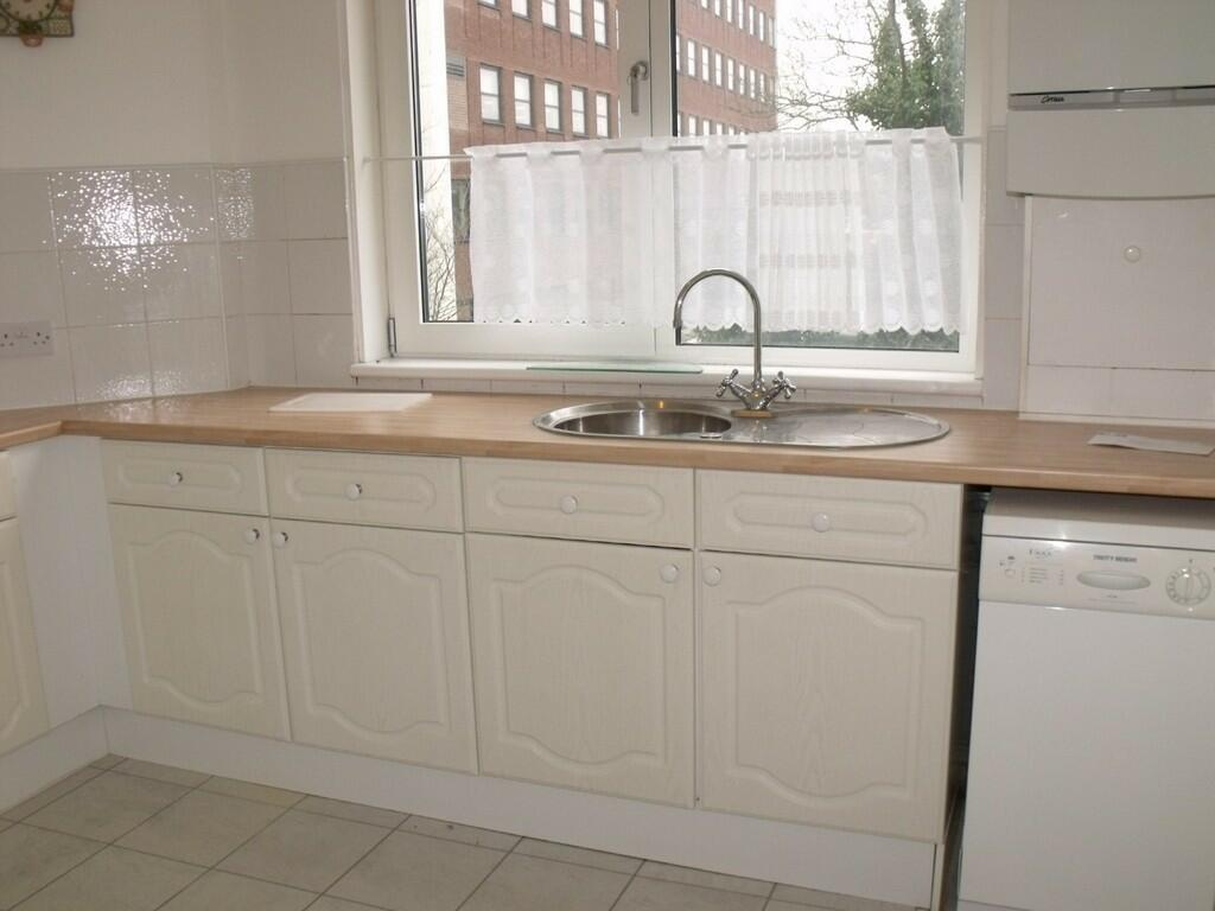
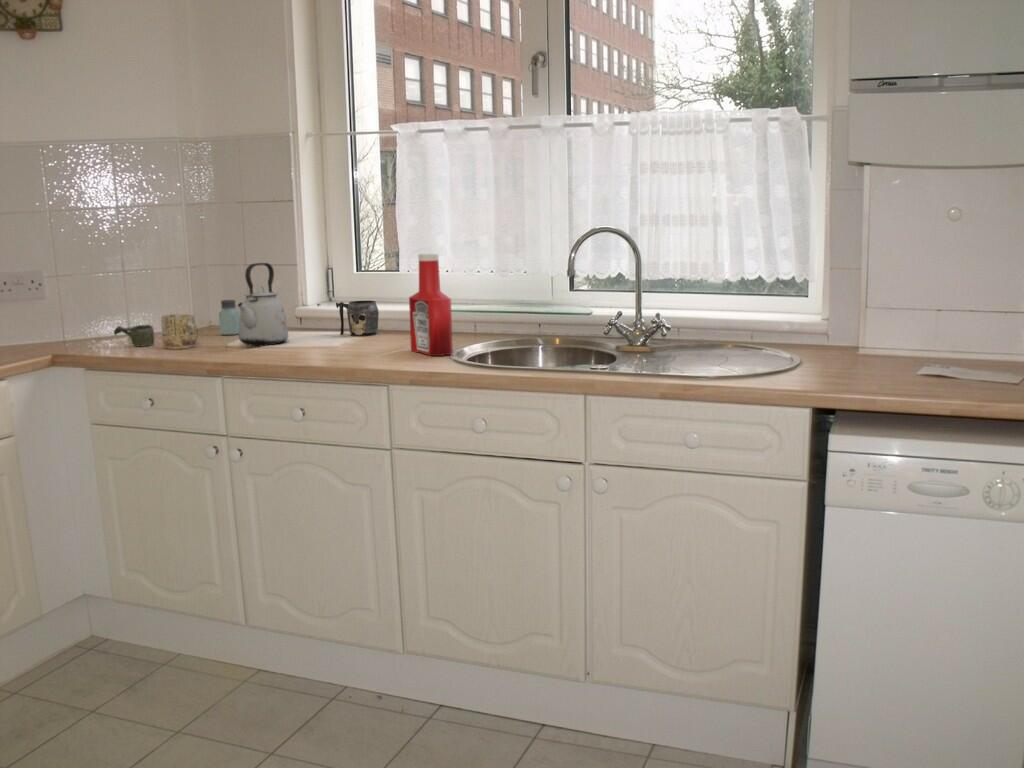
+ soap bottle [408,252,454,357]
+ mug [160,313,199,350]
+ mug [335,300,380,337]
+ saltshaker [218,299,240,336]
+ kettle [237,262,289,347]
+ cup [113,323,155,347]
